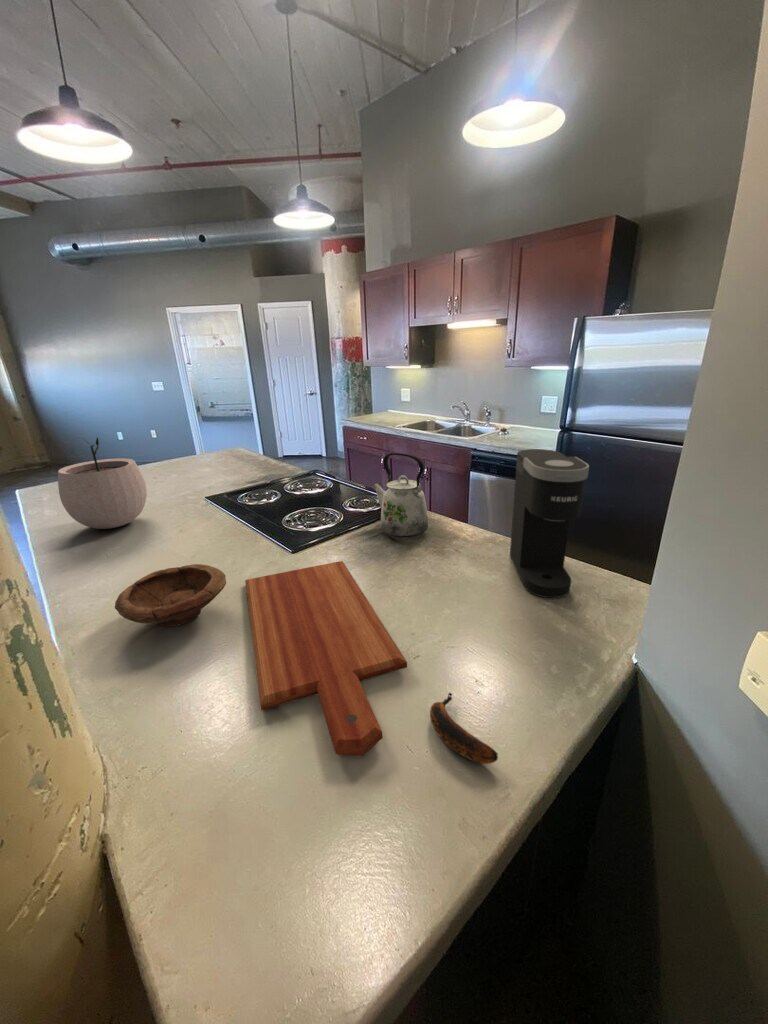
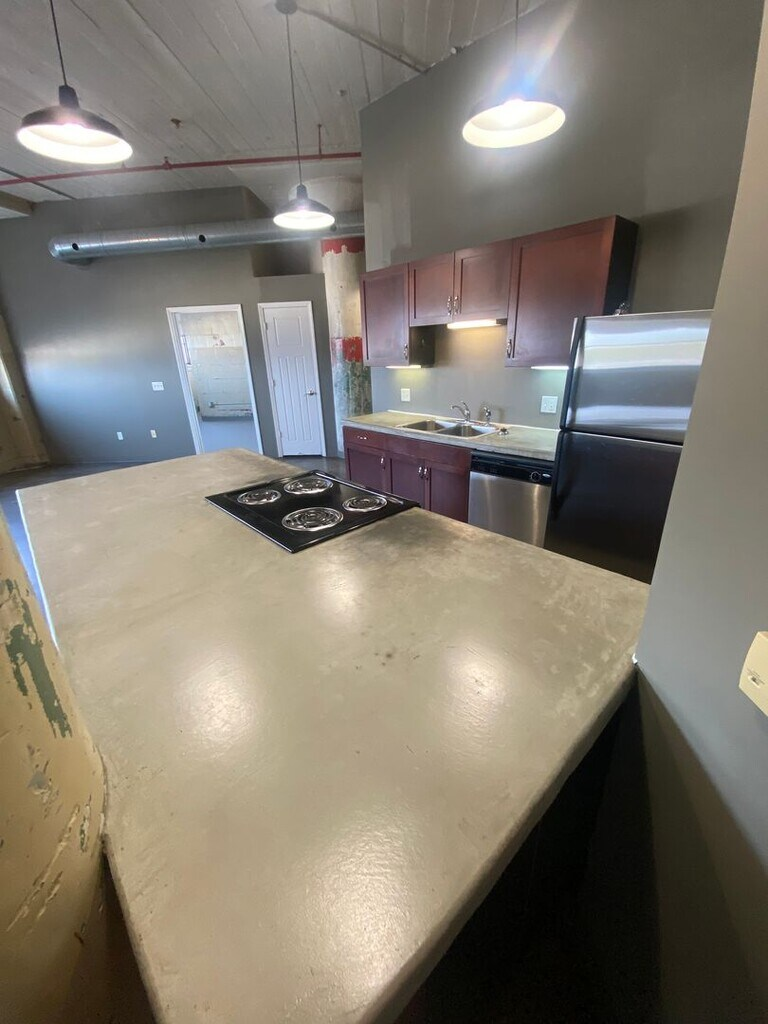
- cutting board [244,560,408,757]
- coffee maker [509,448,590,599]
- banana [429,692,499,765]
- plant pot [57,437,148,530]
- kettle [371,451,429,539]
- bowl [114,563,227,628]
